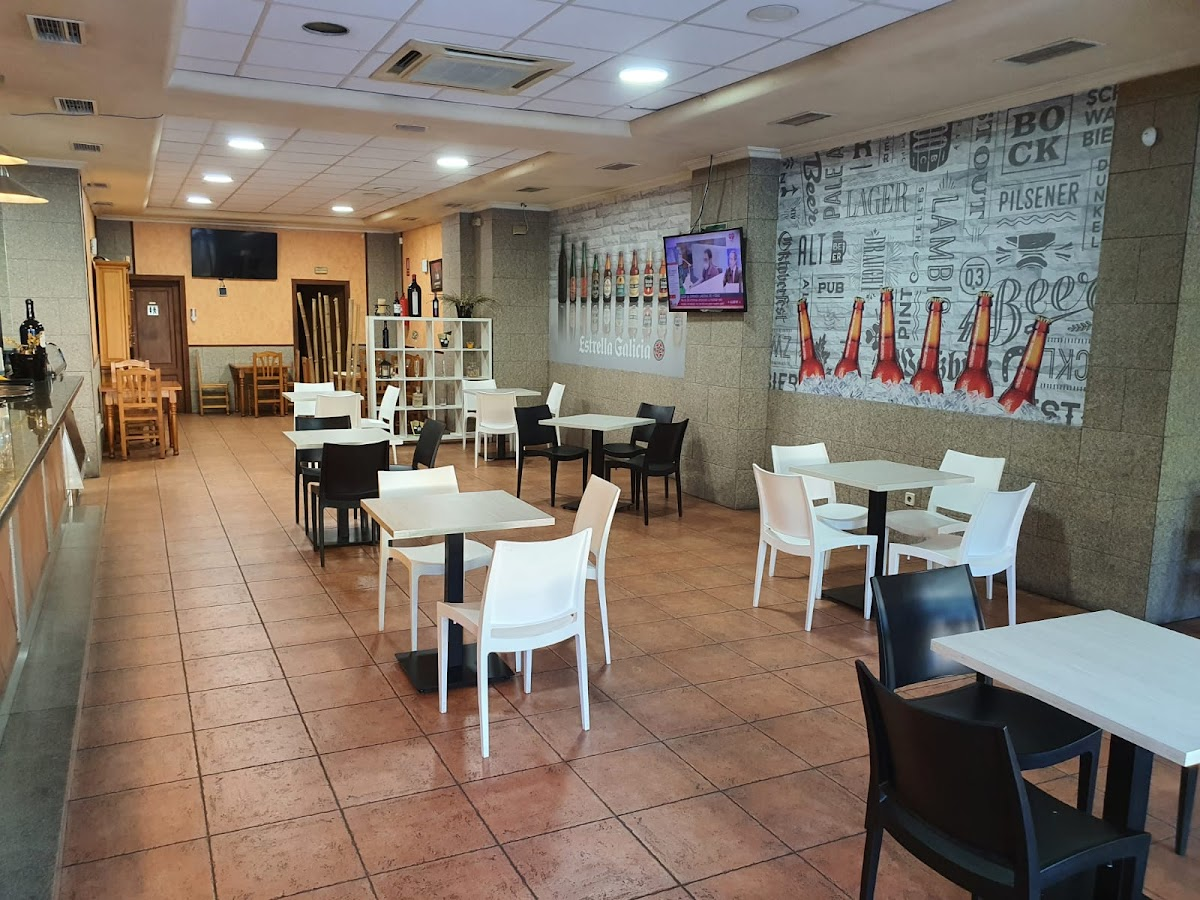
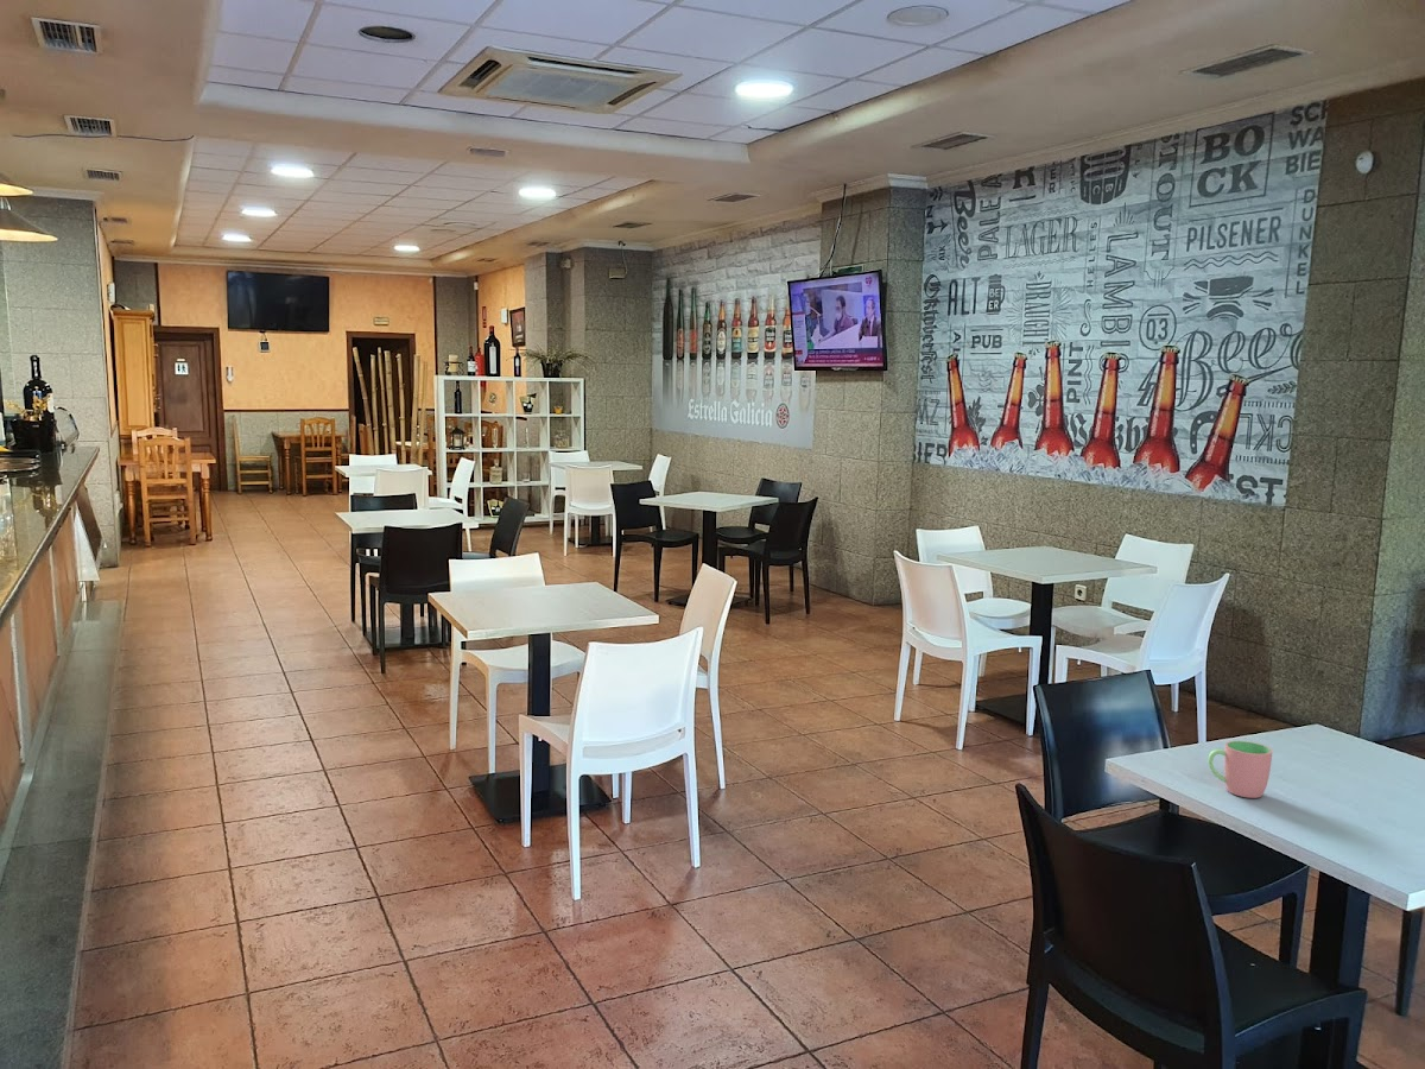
+ cup [1206,740,1273,799]
